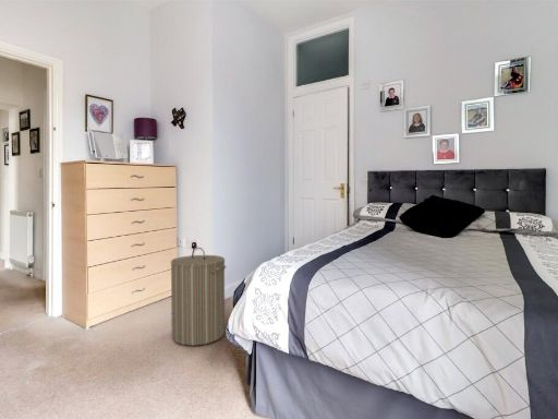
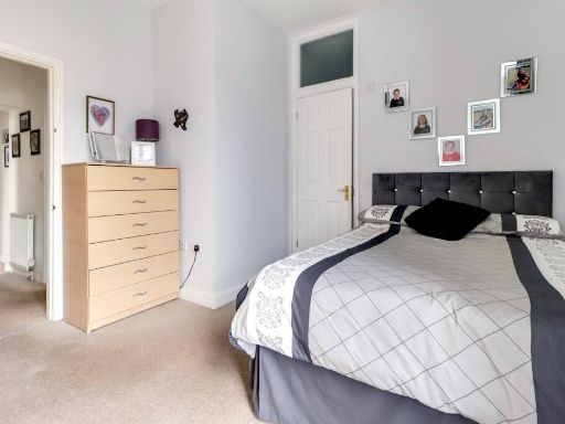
- laundry hamper [170,247,227,347]
